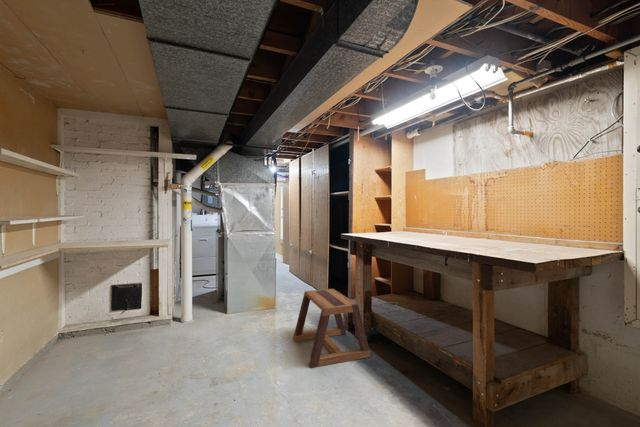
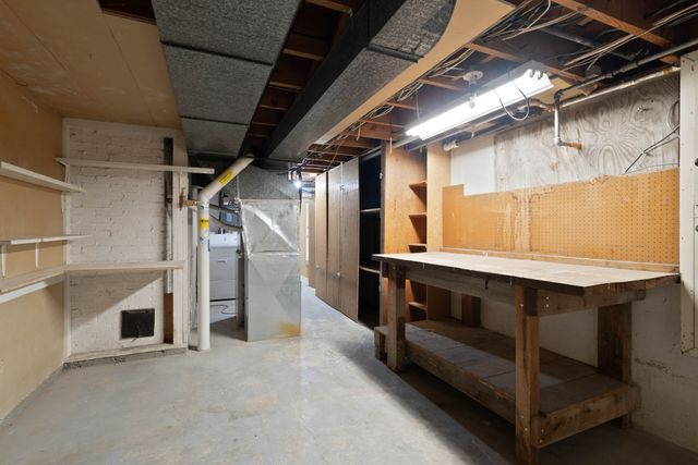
- stool [292,288,372,369]
